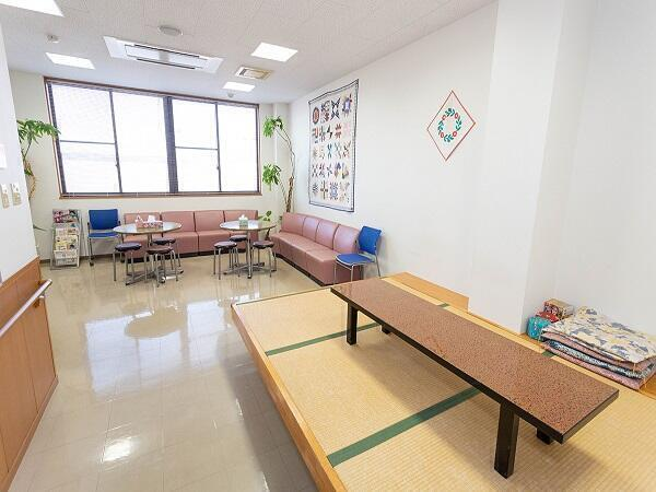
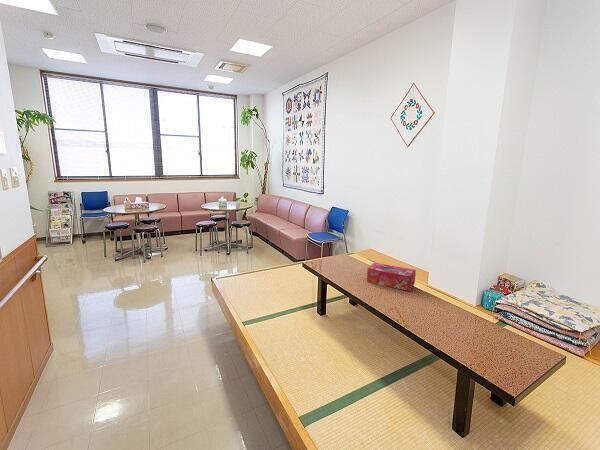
+ tissue box [366,262,417,292]
